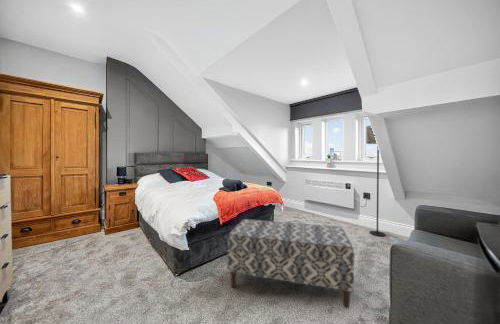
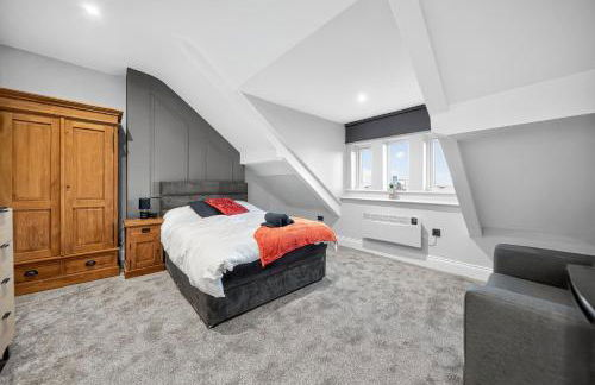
- bench [226,218,355,309]
- floor lamp [365,125,387,237]
